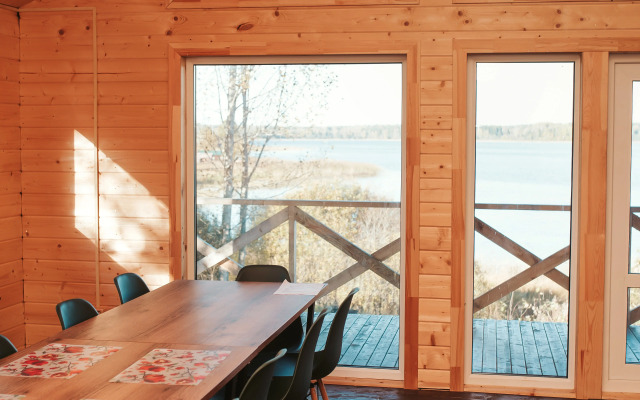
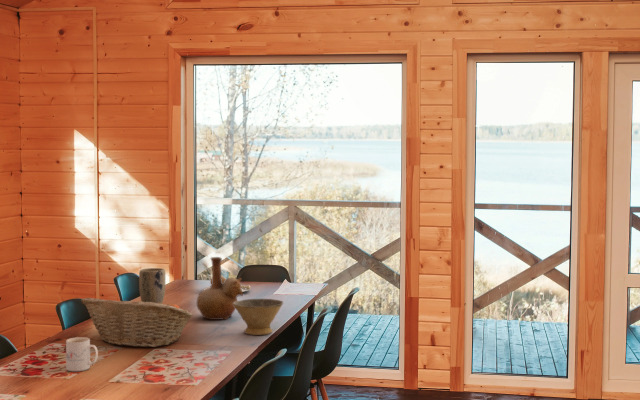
+ bowl [233,298,284,336]
+ mug [65,336,99,372]
+ vase [196,256,244,321]
+ plant pot [138,267,166,304]
+ plate [202,275,251,293]
+ fruit basket [80,297,194,348]
